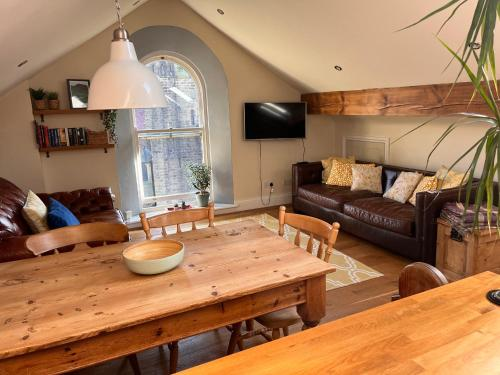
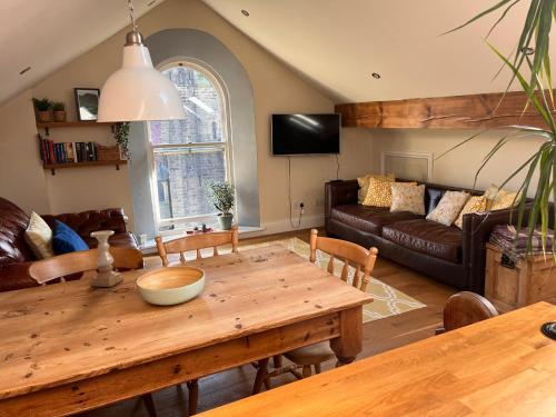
+ candle holder [89,229,125,288]
